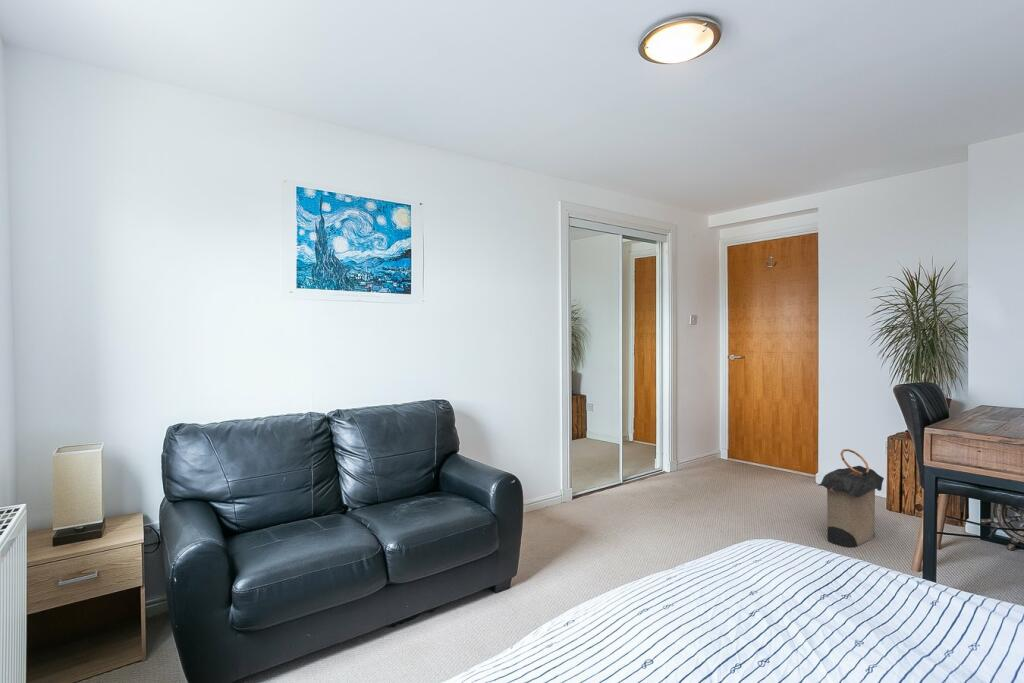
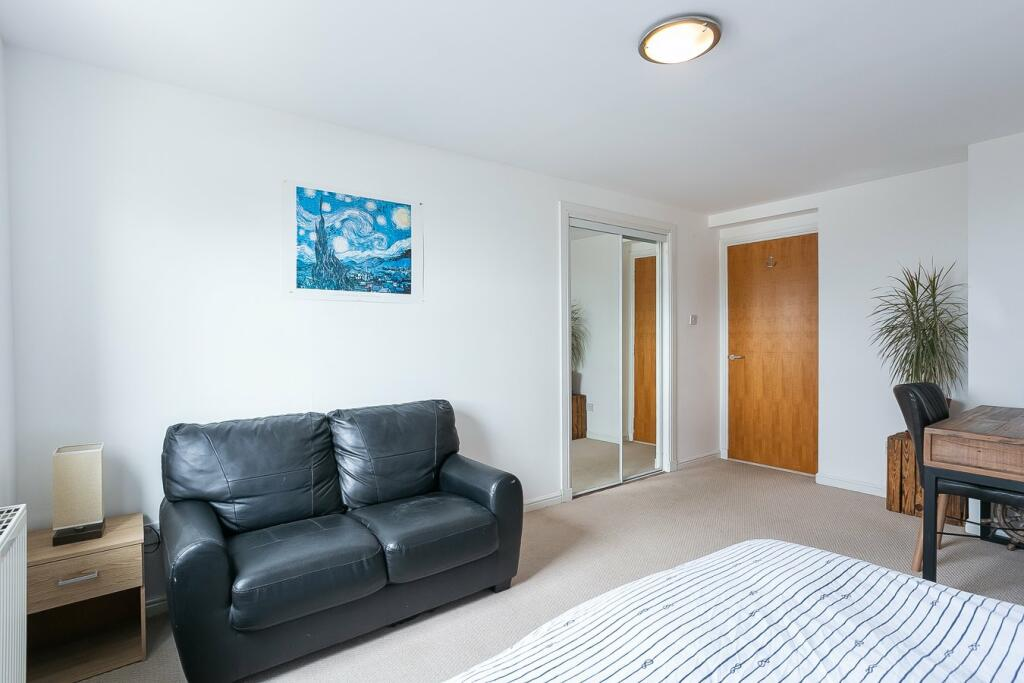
- laundry hamper [817,448,885,548]
